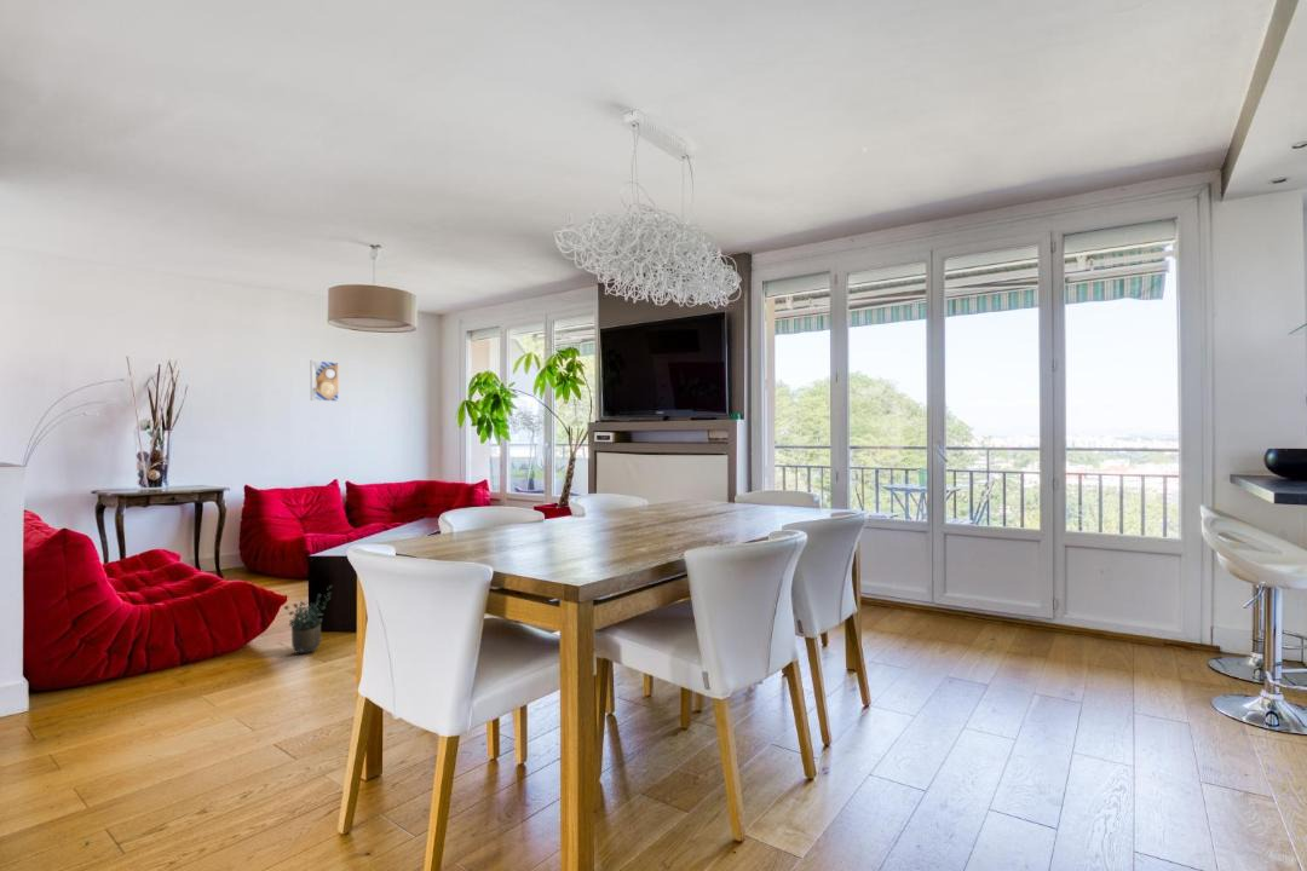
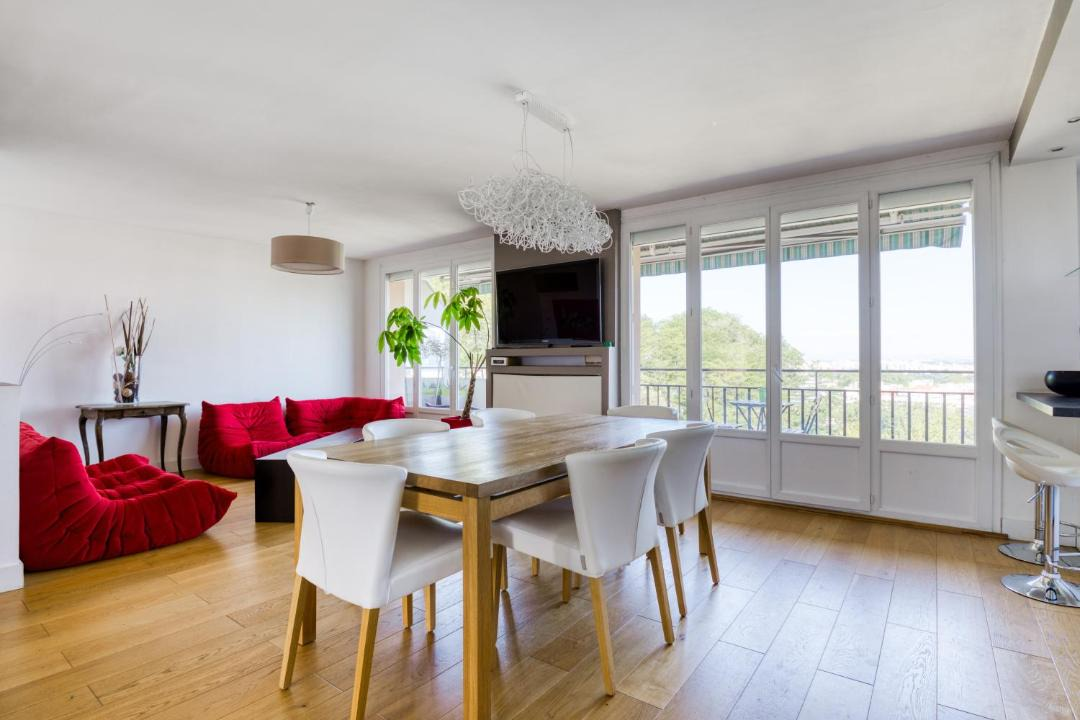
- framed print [310,359,340,403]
- potted plant [283,584,334,654]
